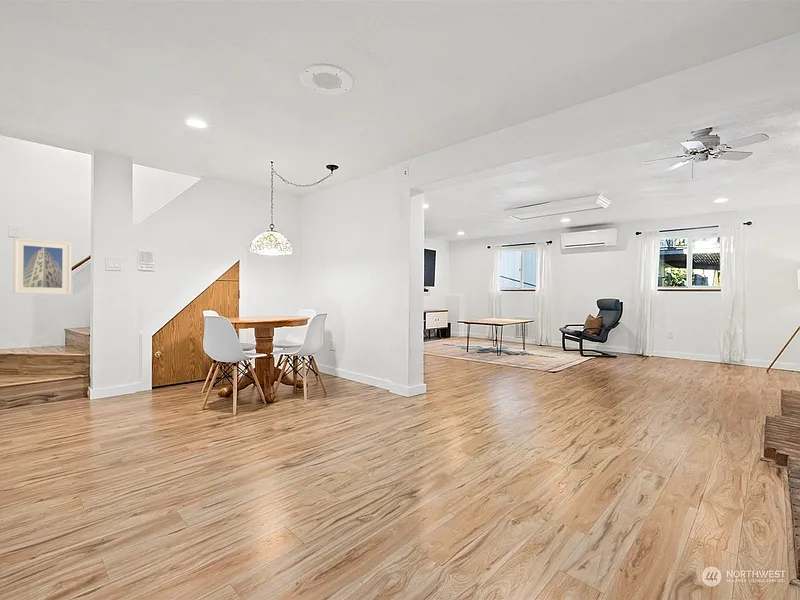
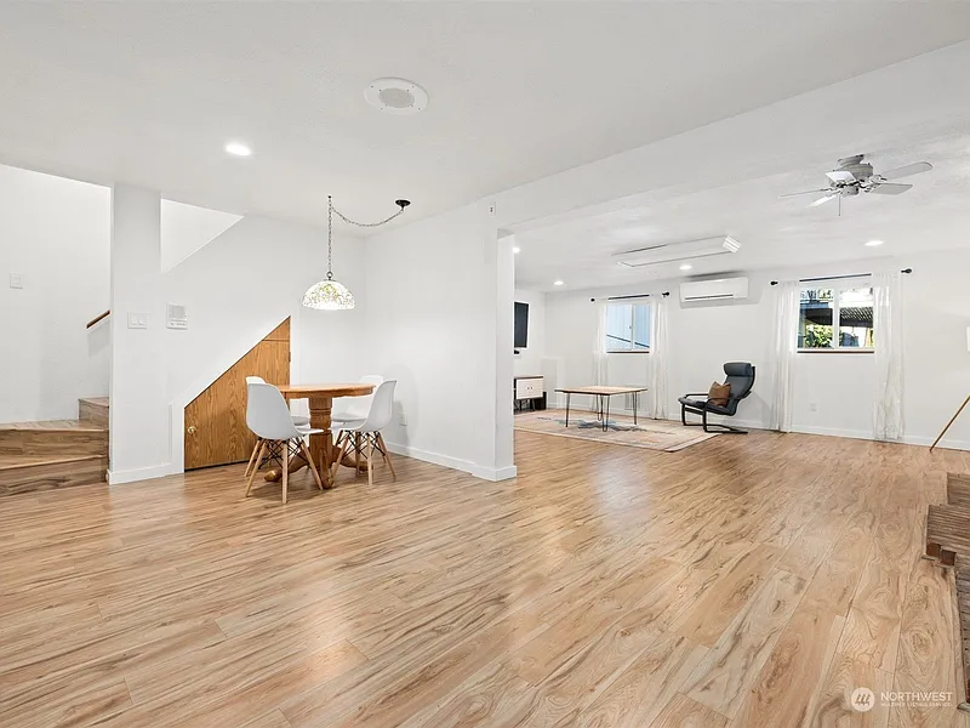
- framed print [12,237,72,295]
